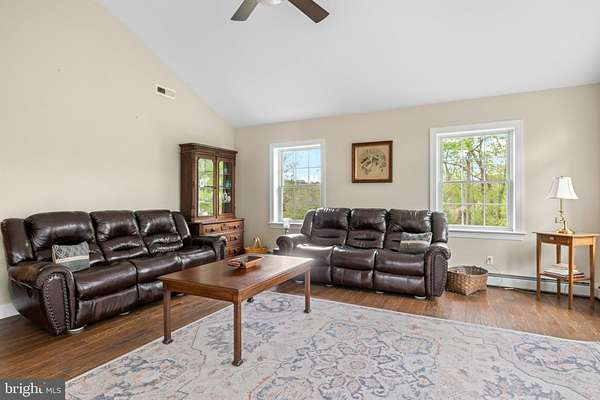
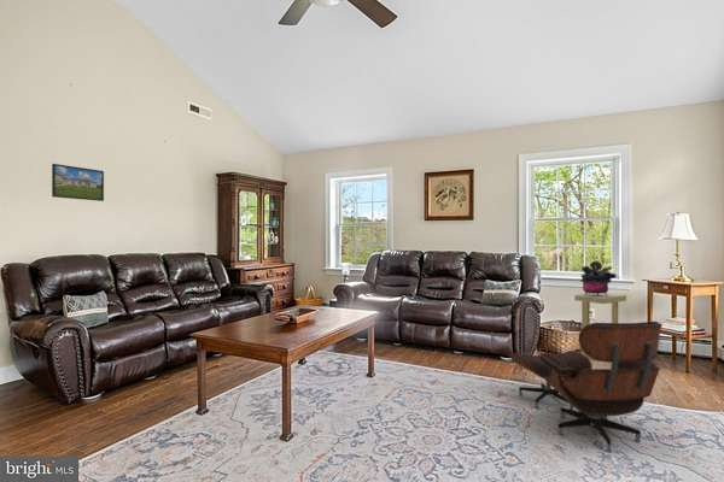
+ lounge chair [508,321,664,453]
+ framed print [51,163,105,202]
+ side table [573,292,627,363]
+ potted plant [579,260,618,295]
